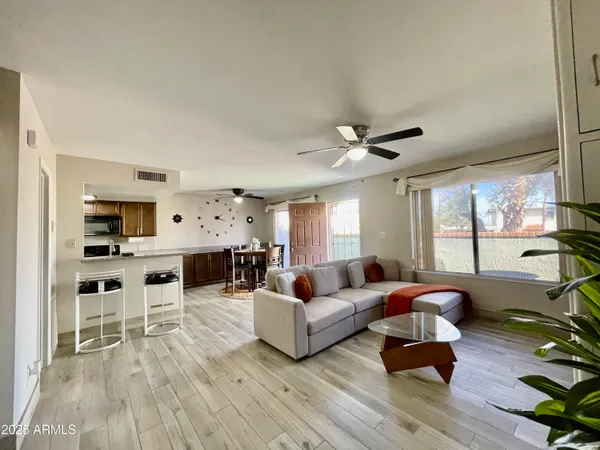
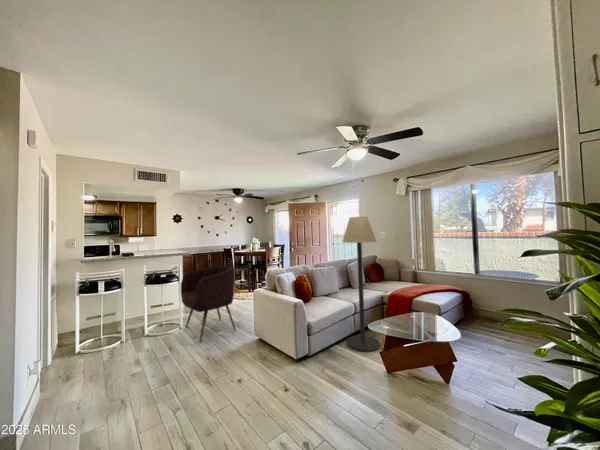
+ armchair [180,264,237,343]
+ floor lamp [341,216,381,353]
